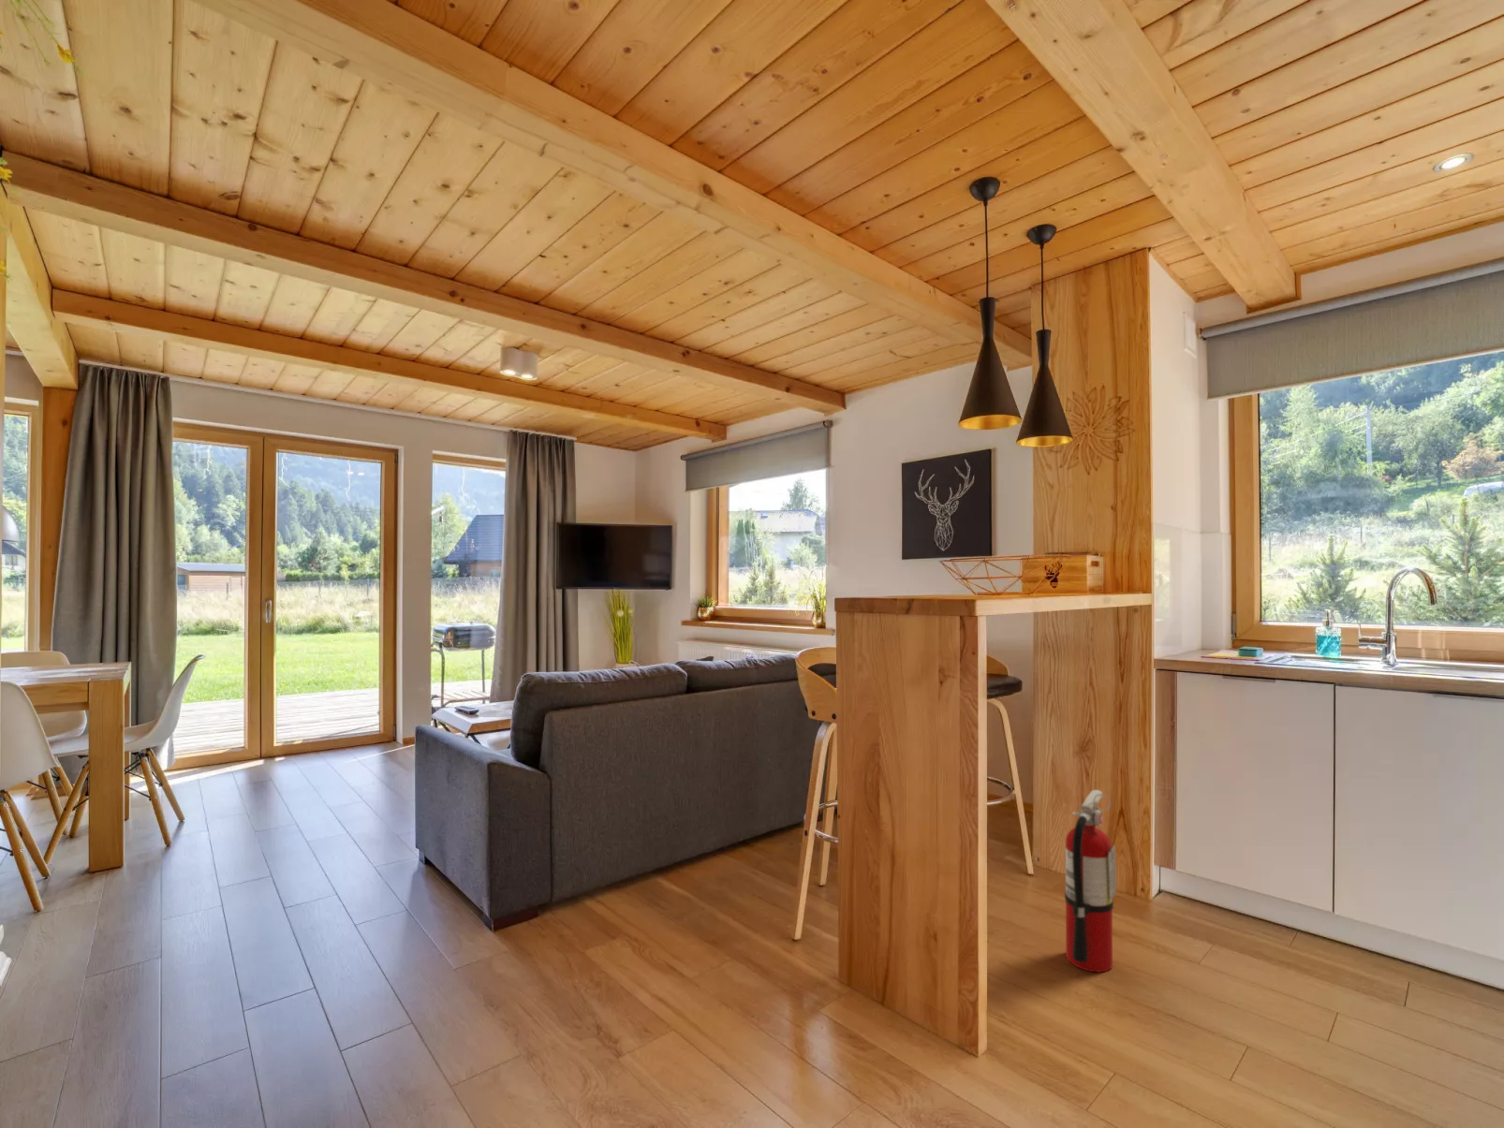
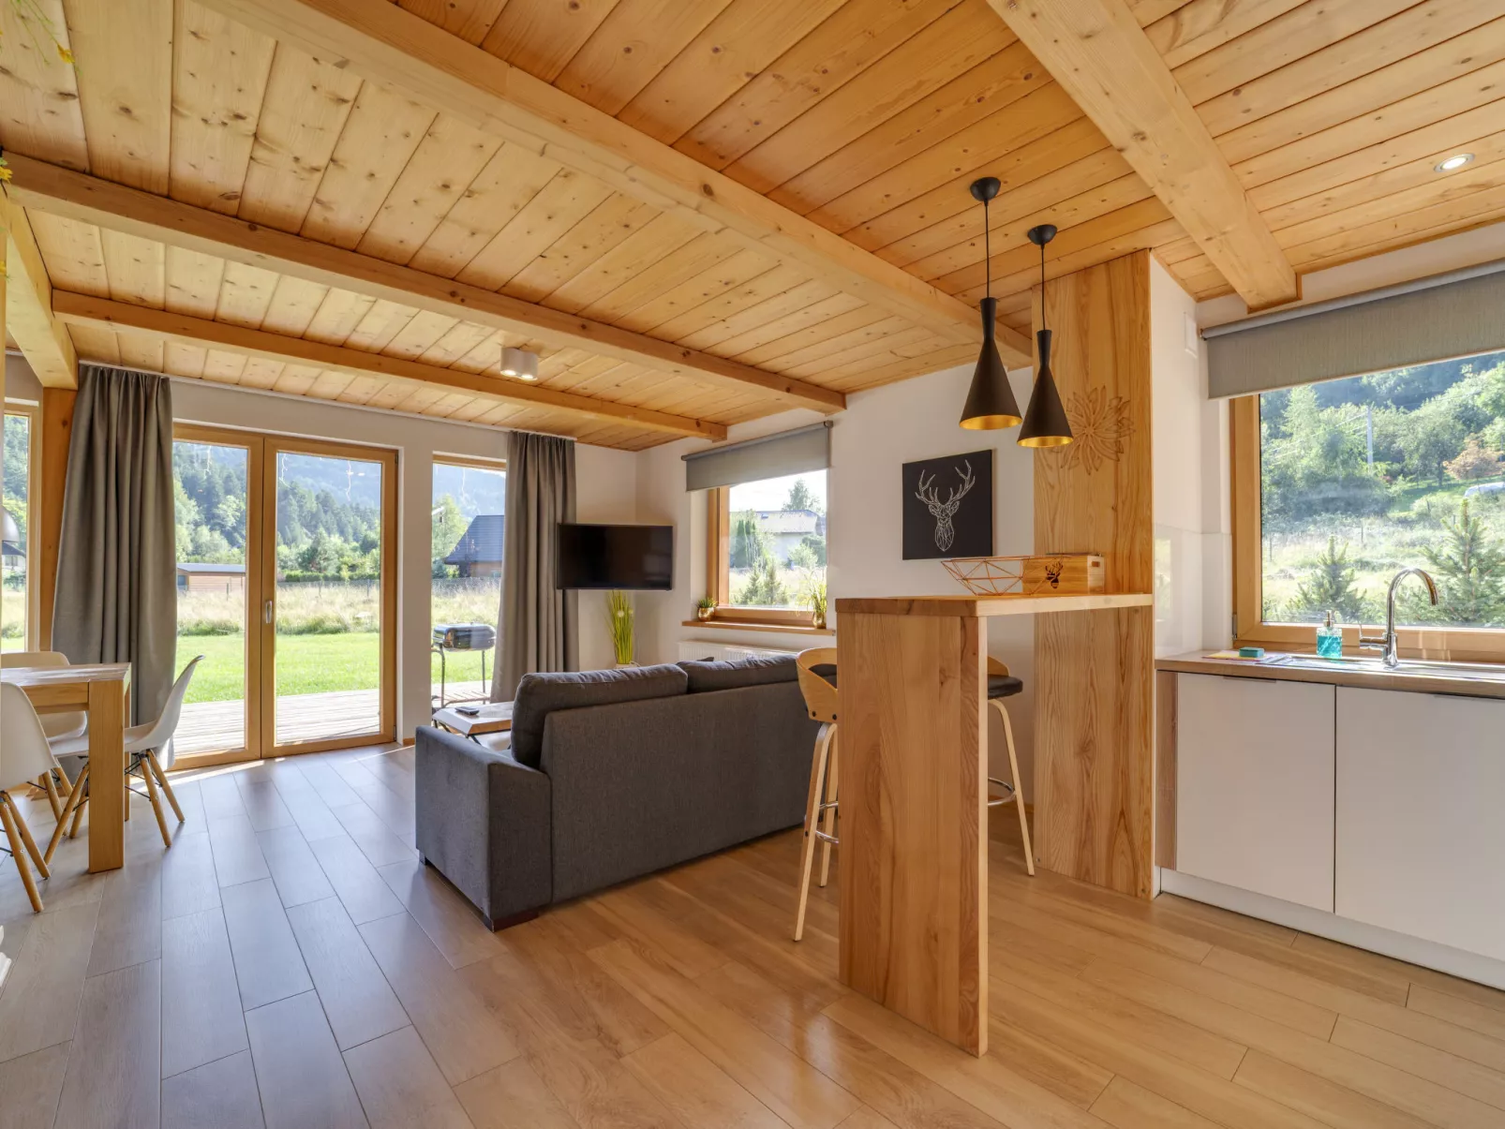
- fire extinguisher [1064,789,1118,974]
